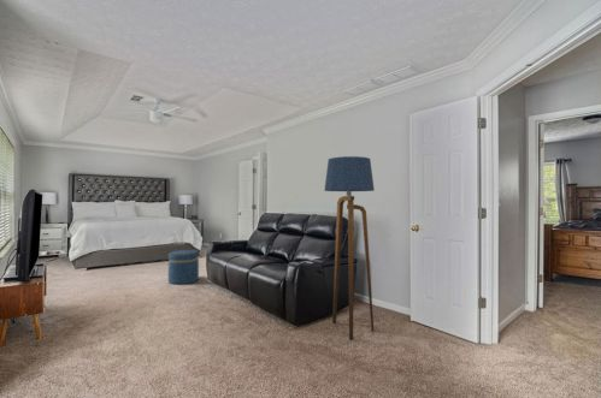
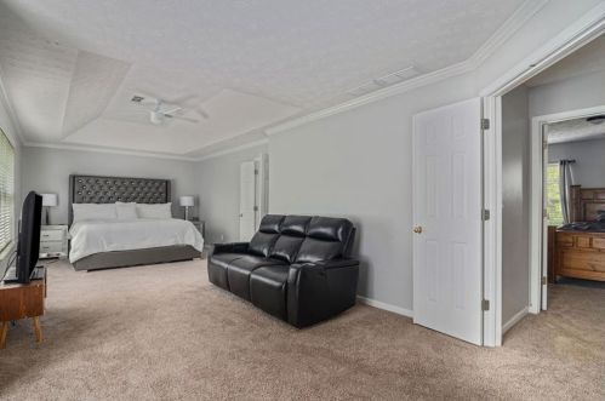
- floor lamp [323,155,376,340]
- ottoman [167,249,200,285]
